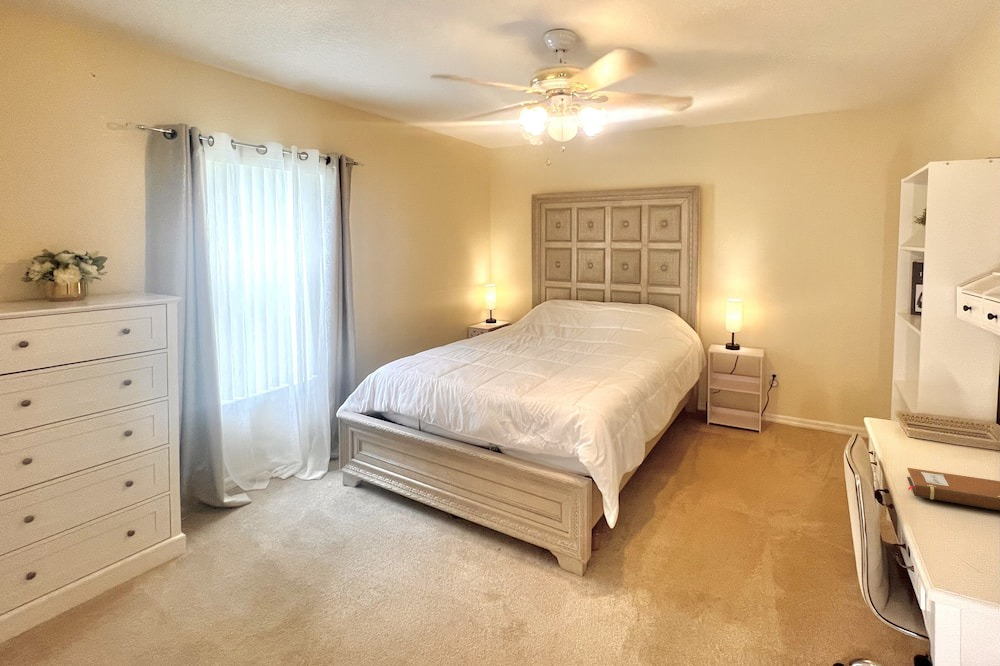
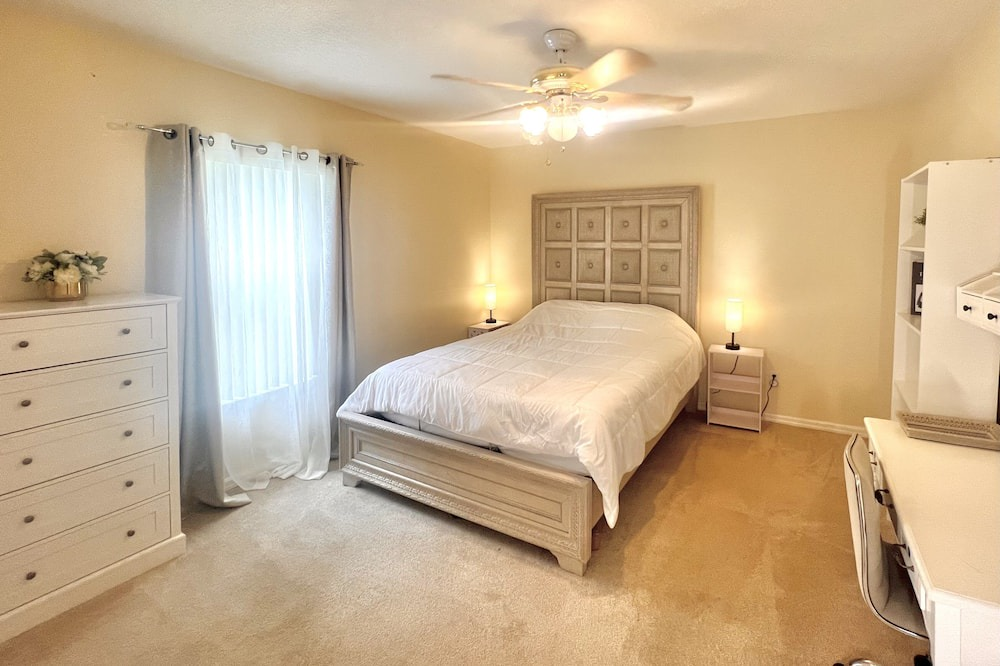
- notebook [906,467,1000,511]
